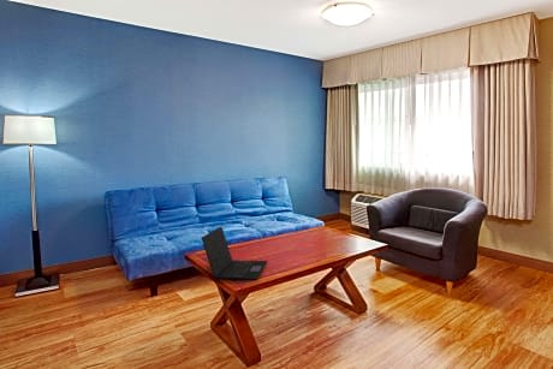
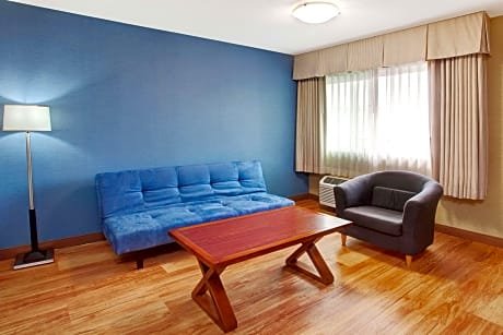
- laptop [201,225,268,281]
